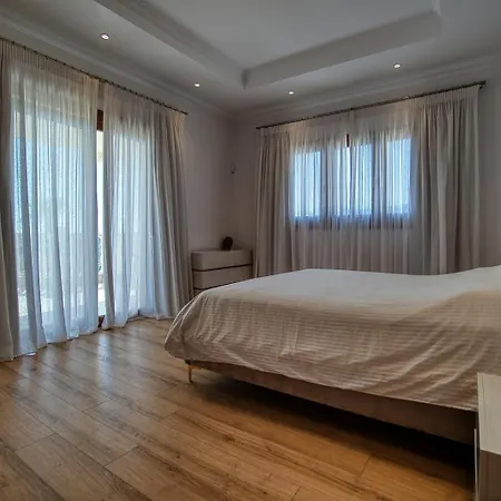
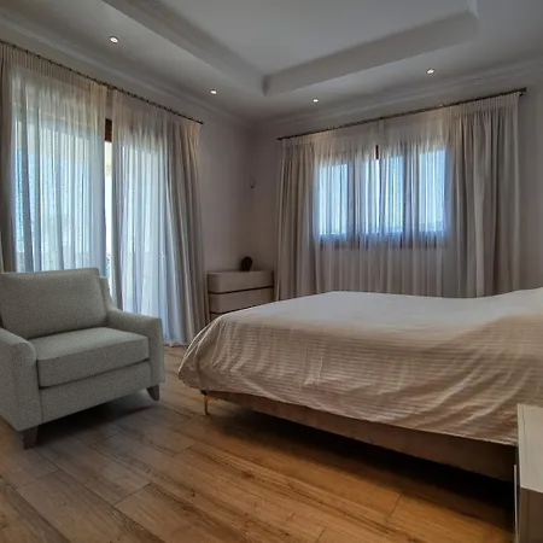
+ chair [0,265,167,451]
